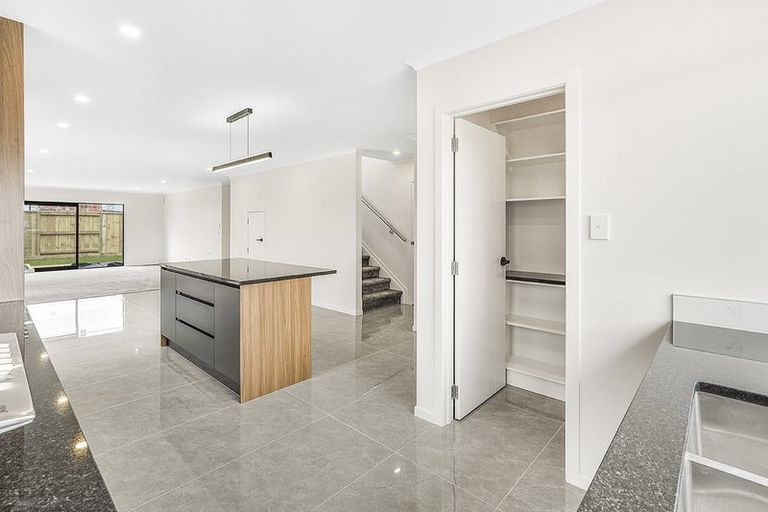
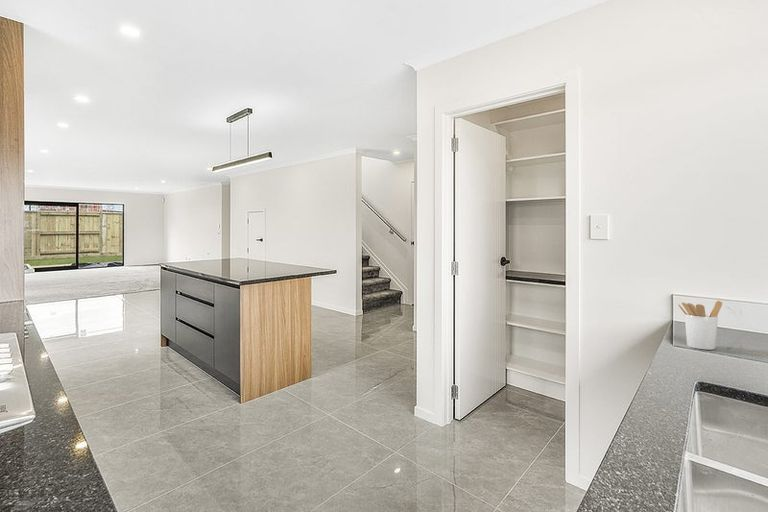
+ utensil holder [677,300,723,351]
